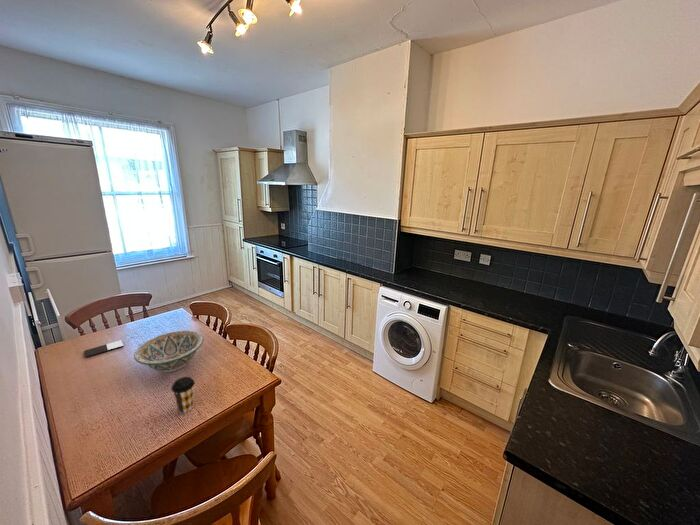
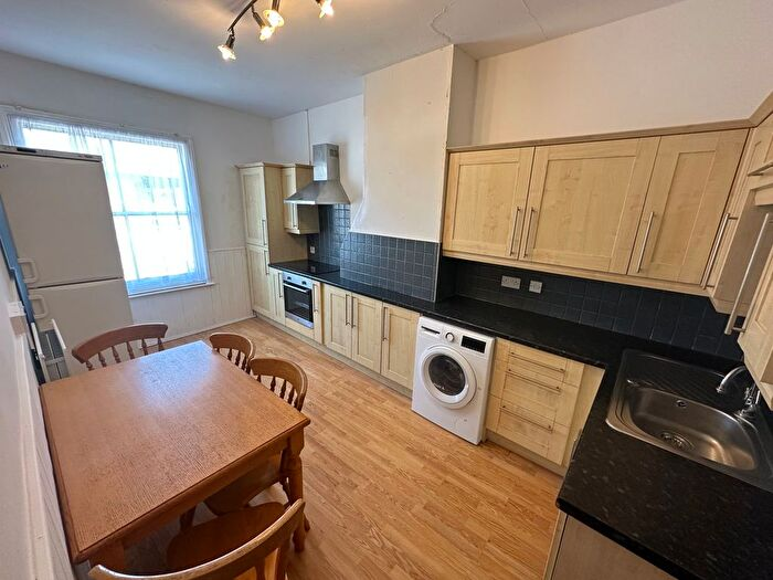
- decorative bowl [133,329,205,373]
- coffee cup [170,376,196,414]
- smartphone [83,340,124,358]
